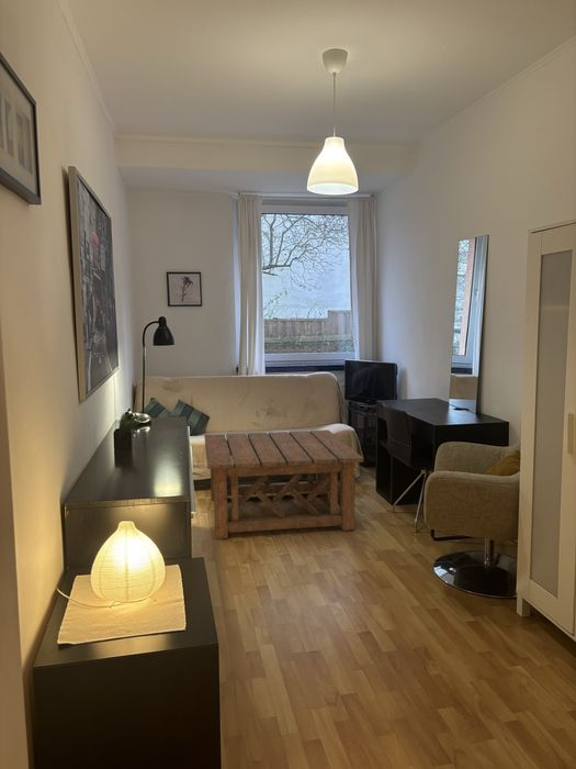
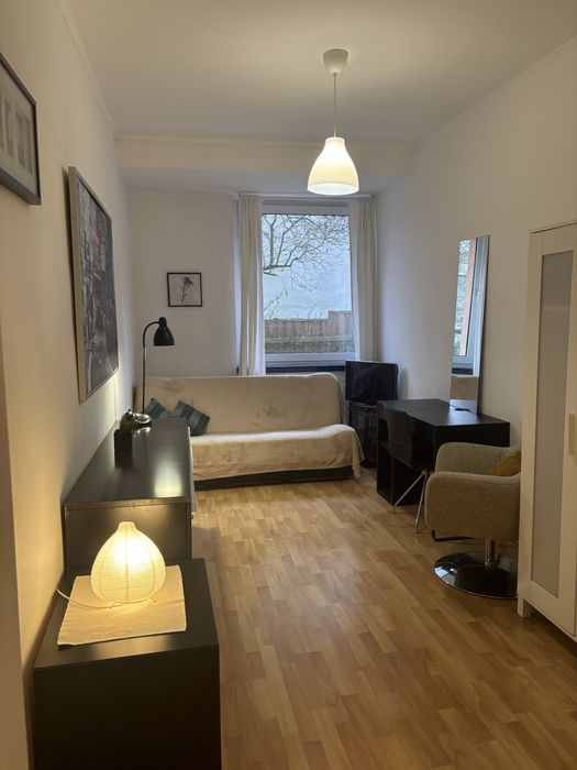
- coffee table [203,428,364,539]
